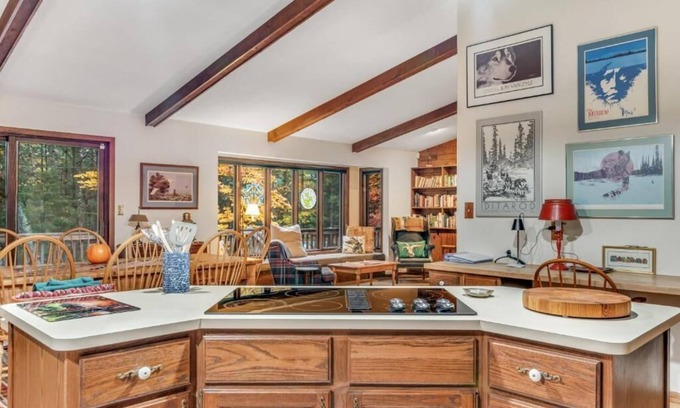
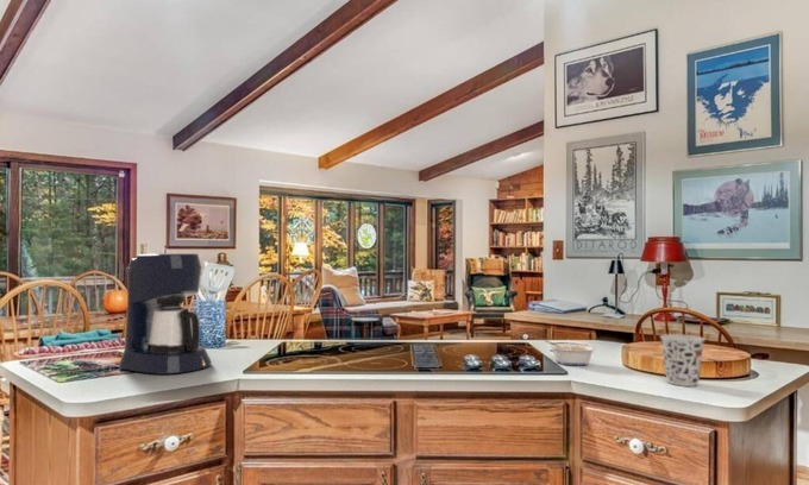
+ coffee maker [118,252,213,376]
+ cup [659,333,705,388]
+ legume [544,339,597,366]
